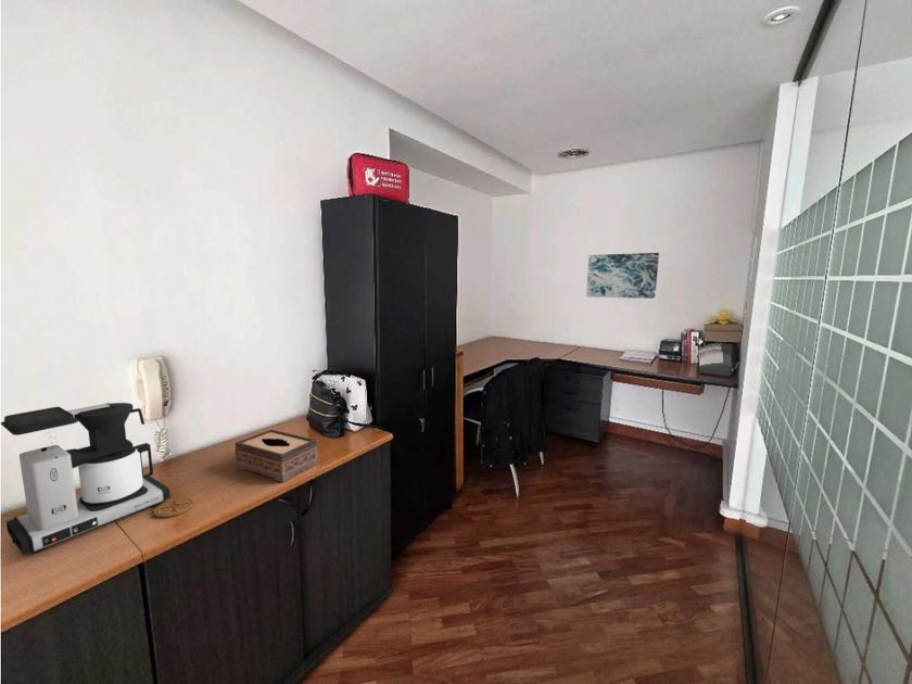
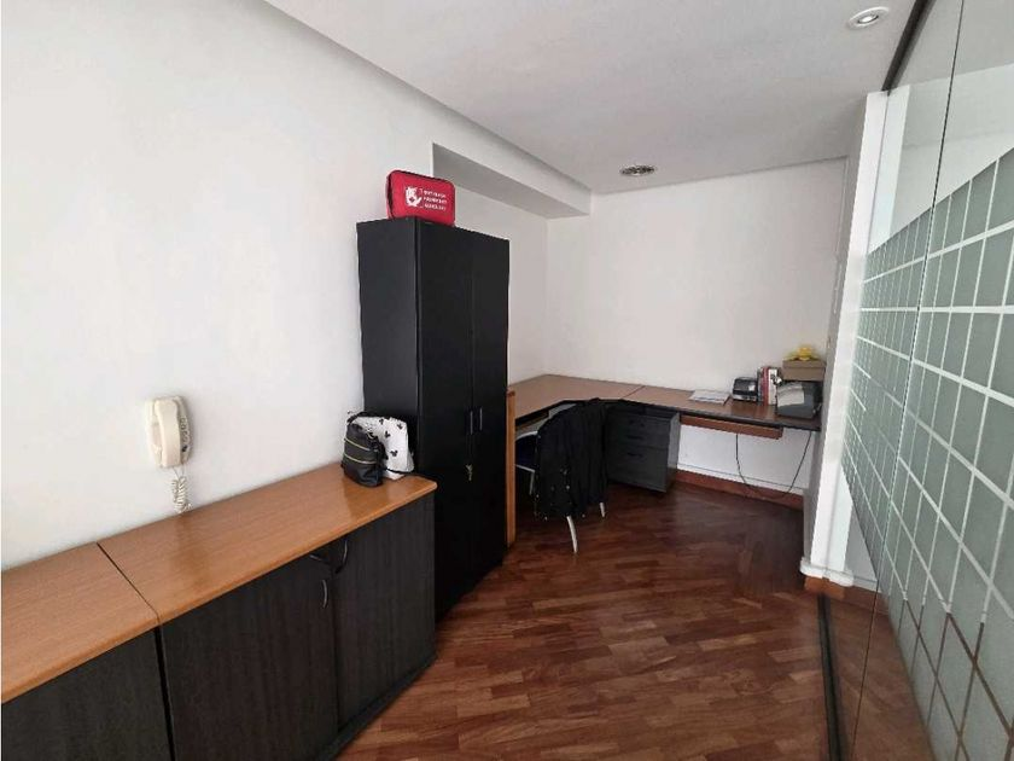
- wall art [585,252,660,300]
- coaster [153,497,194,519]
- coffee maker [0,402,172,556]
- tissue box [233,429,318,483]
